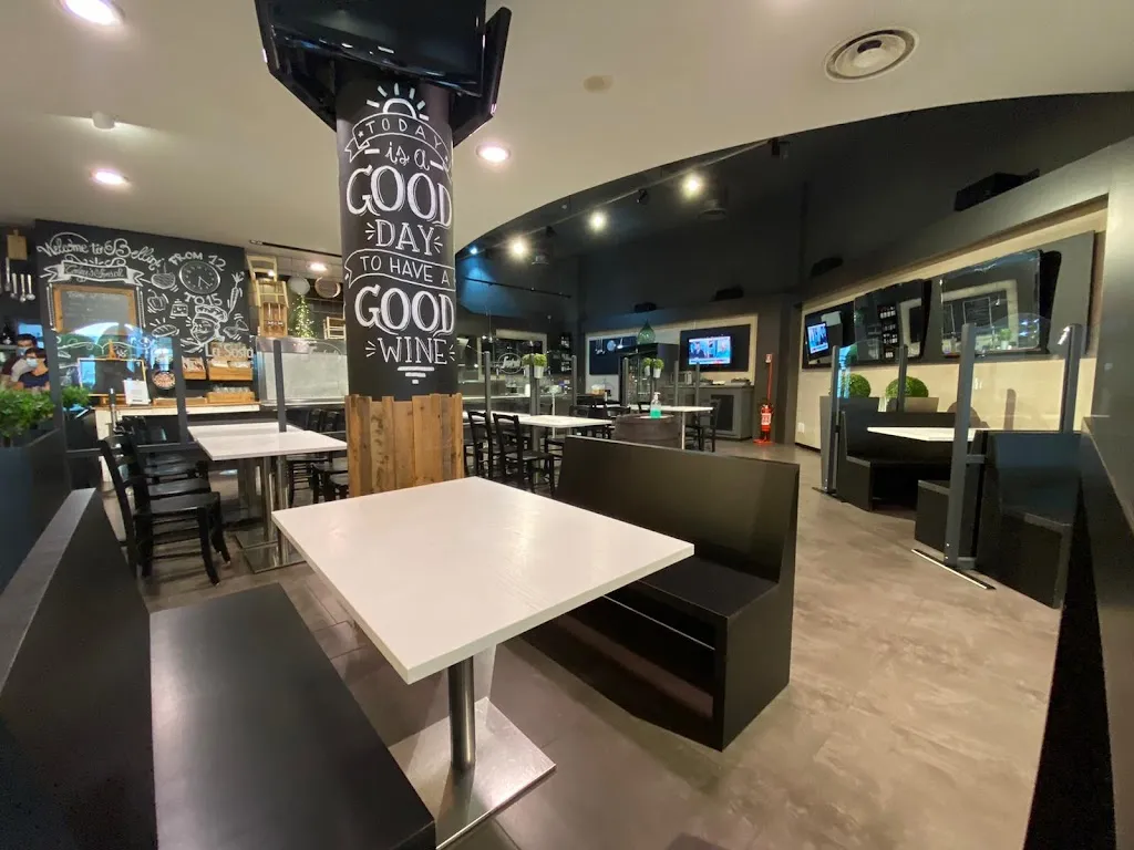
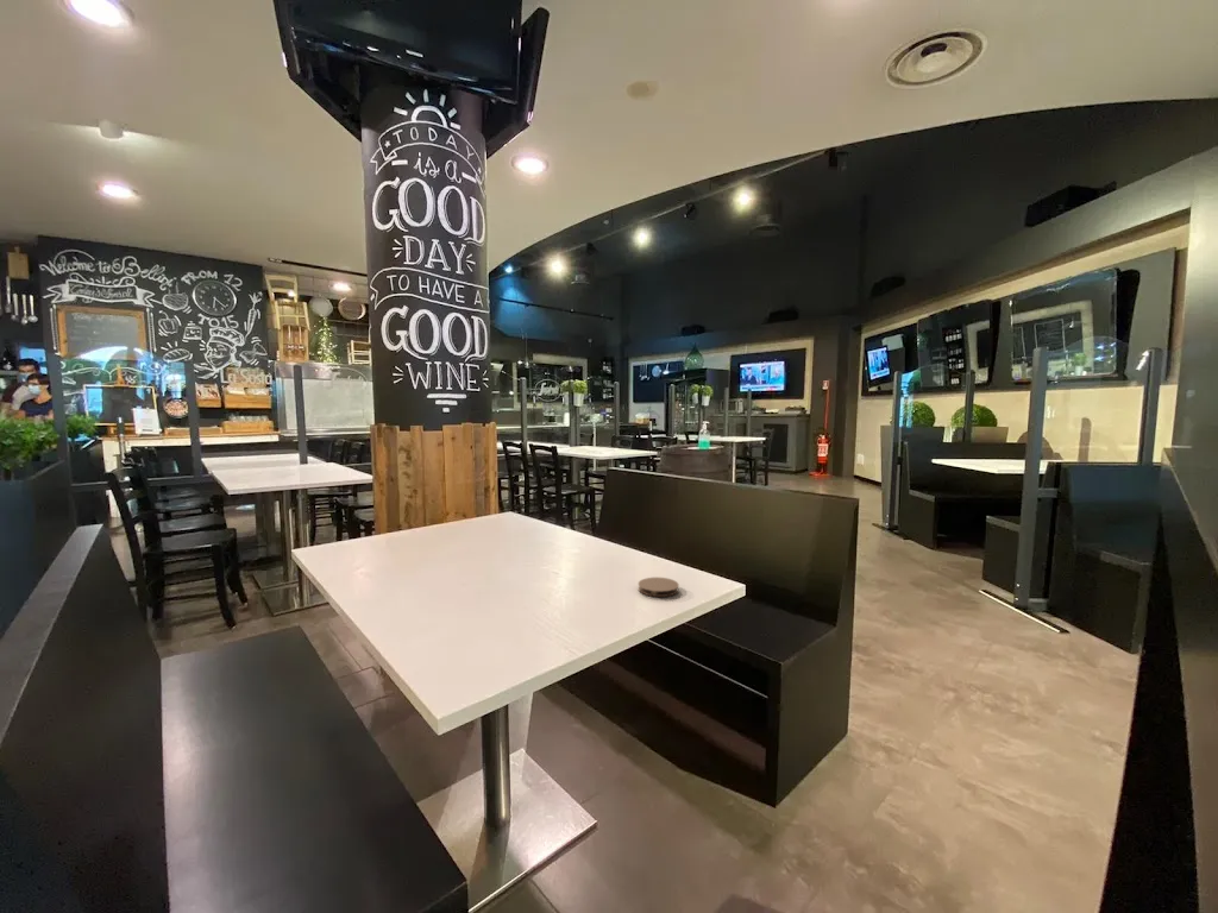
+ coaster [638,577,680,598]
